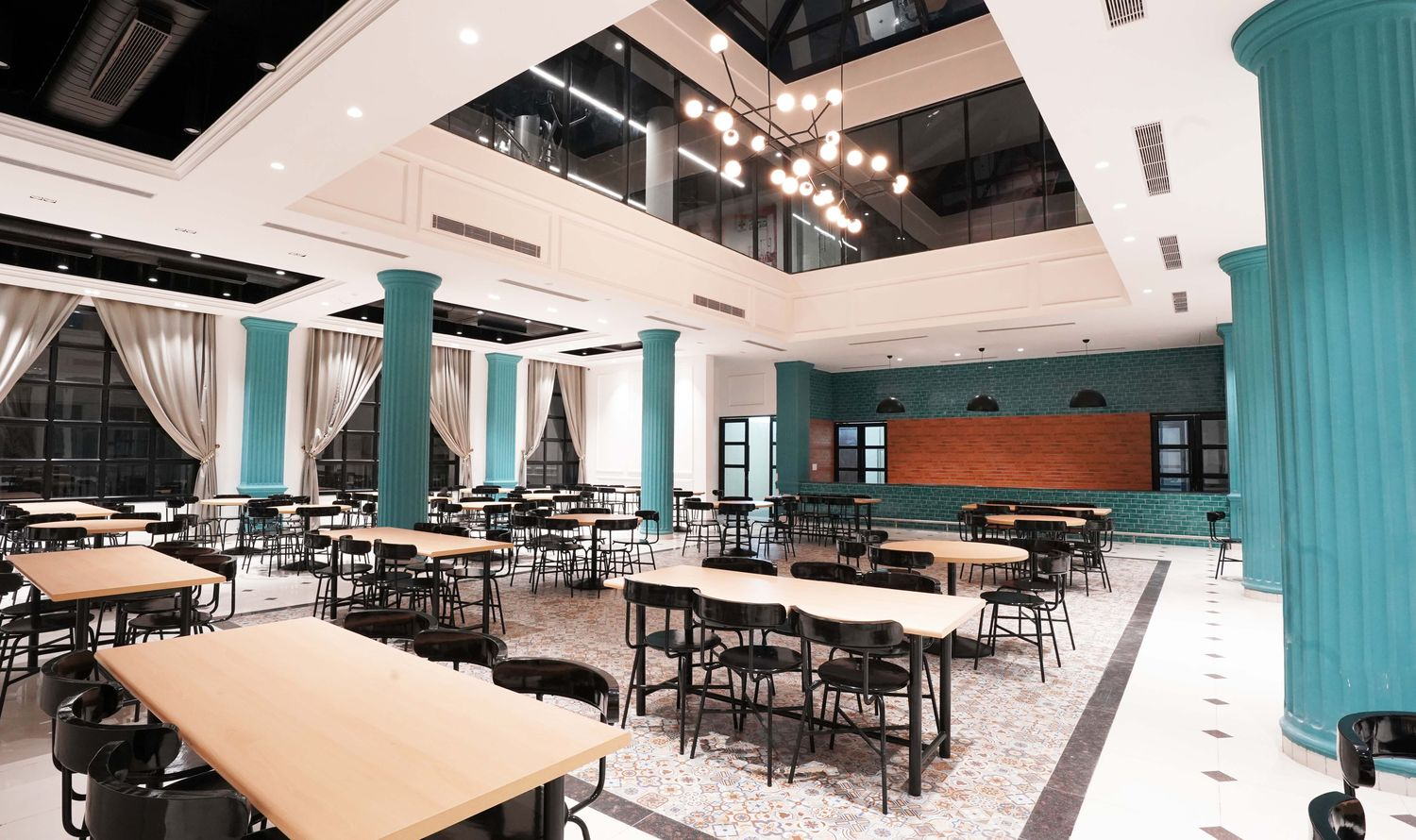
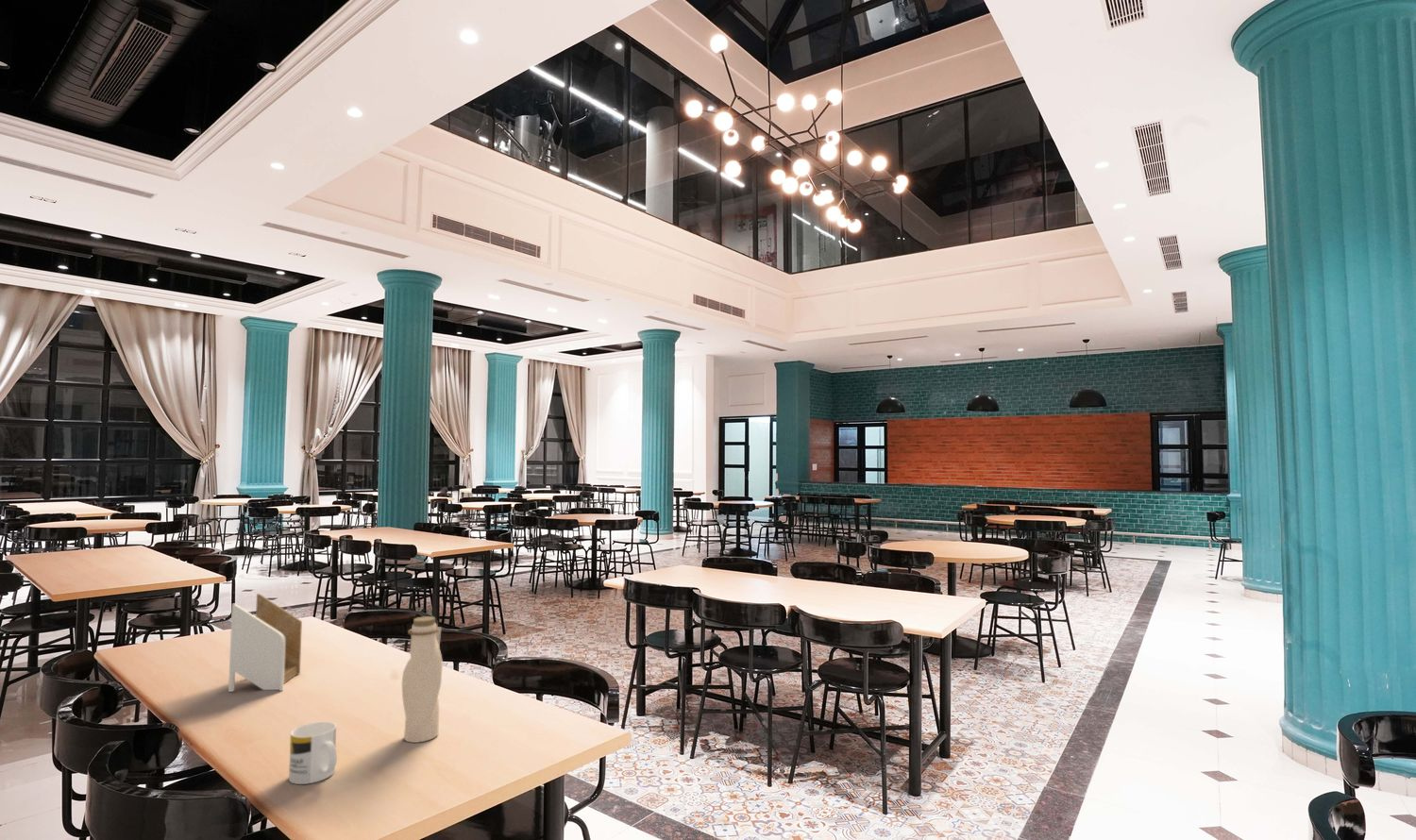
+ napkin holder [228,593,303,693]
+ mug [288,721,338,785]
+ water bottle [401,615,444,744]
